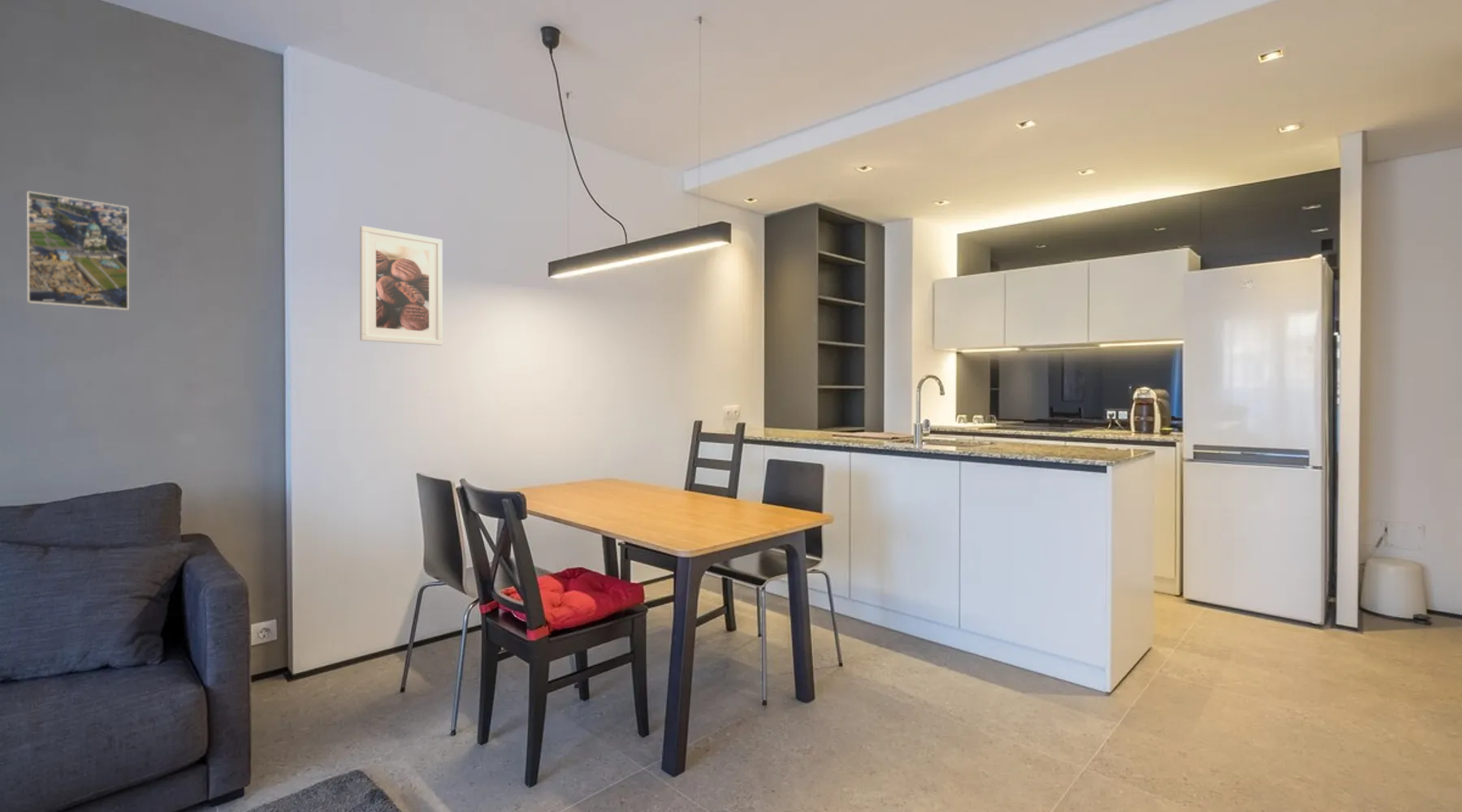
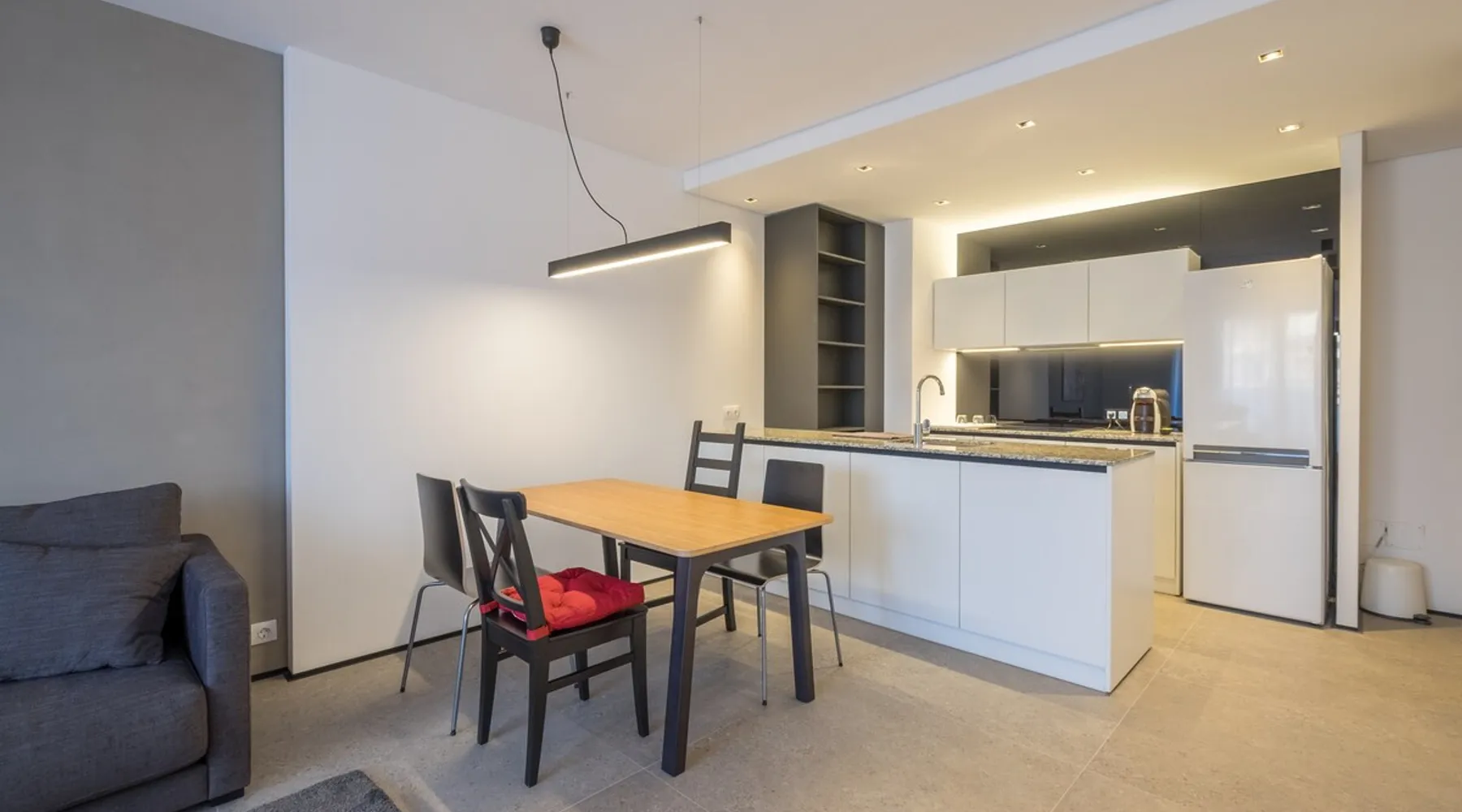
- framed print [26,190,130,311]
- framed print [359,225,443,346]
